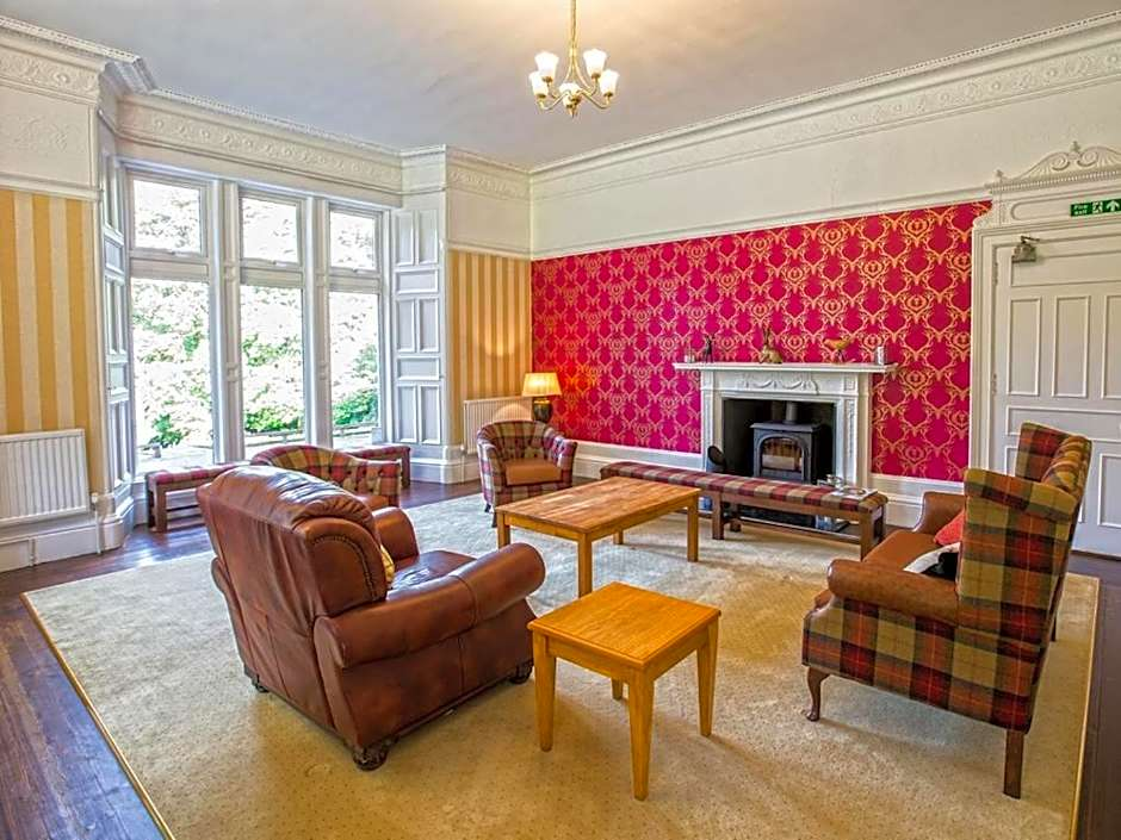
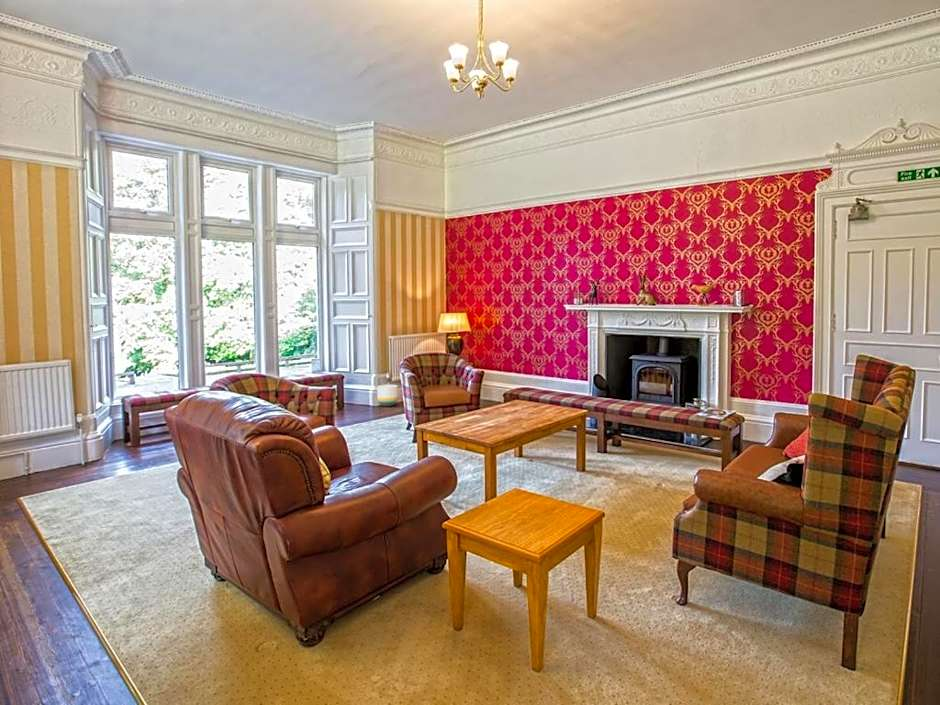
+ planter [376,384,399,407]
